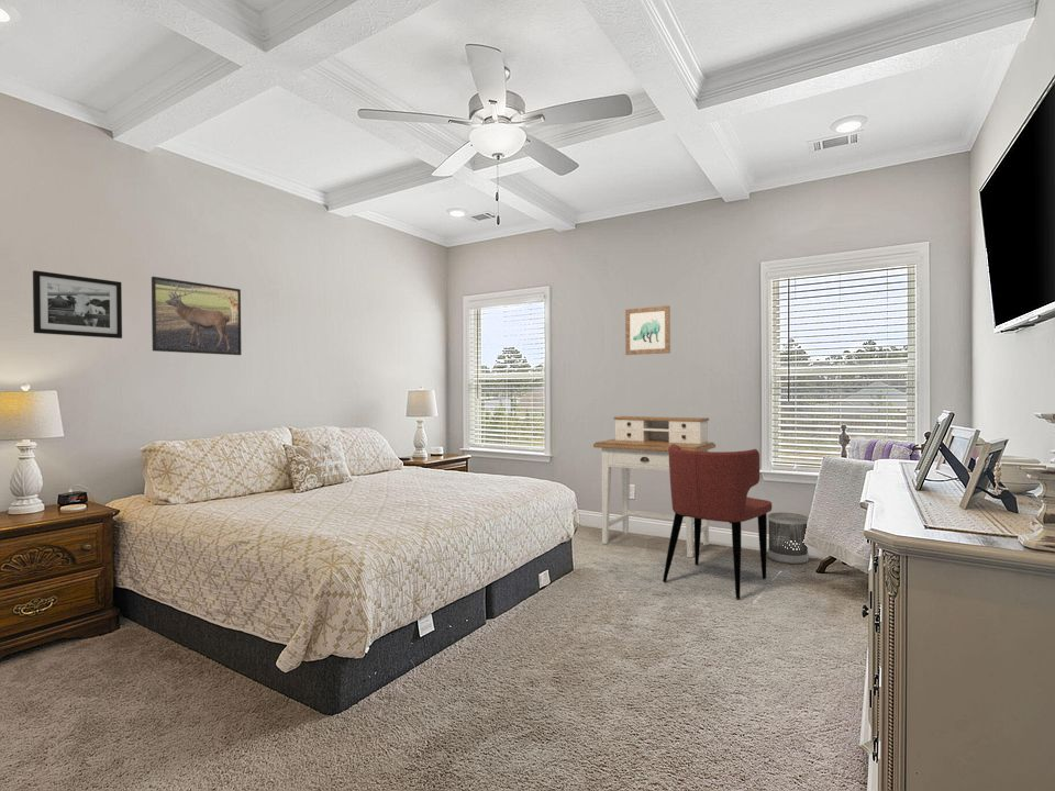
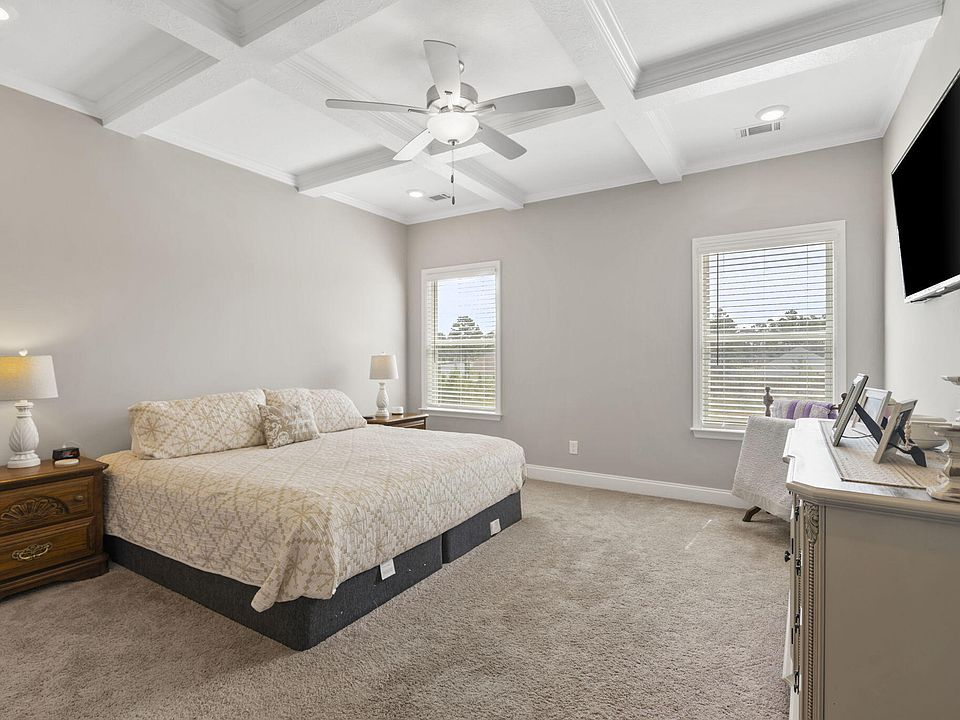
- wastebasket [767,512,810,566]
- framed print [151,276,242,356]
- dining chair [662,444,773,600]
- picture frame [32,269,123,339]
- wall art [624,304,671,356]
- desk [592,415,717,558]
